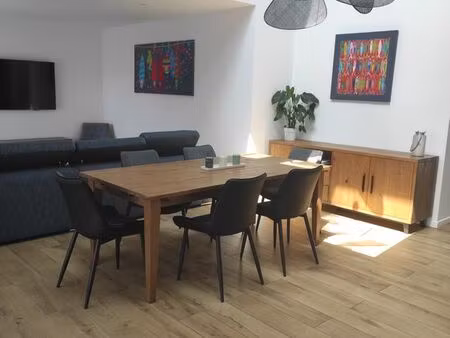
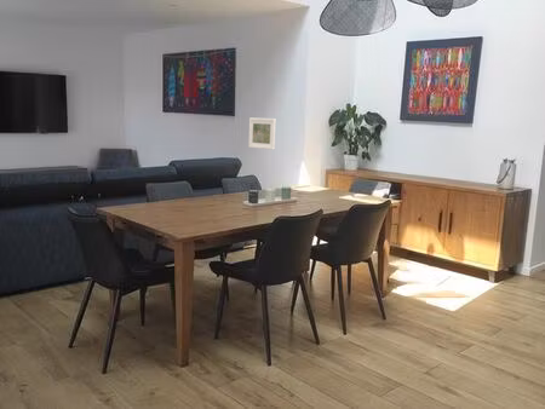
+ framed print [247,117,277,151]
